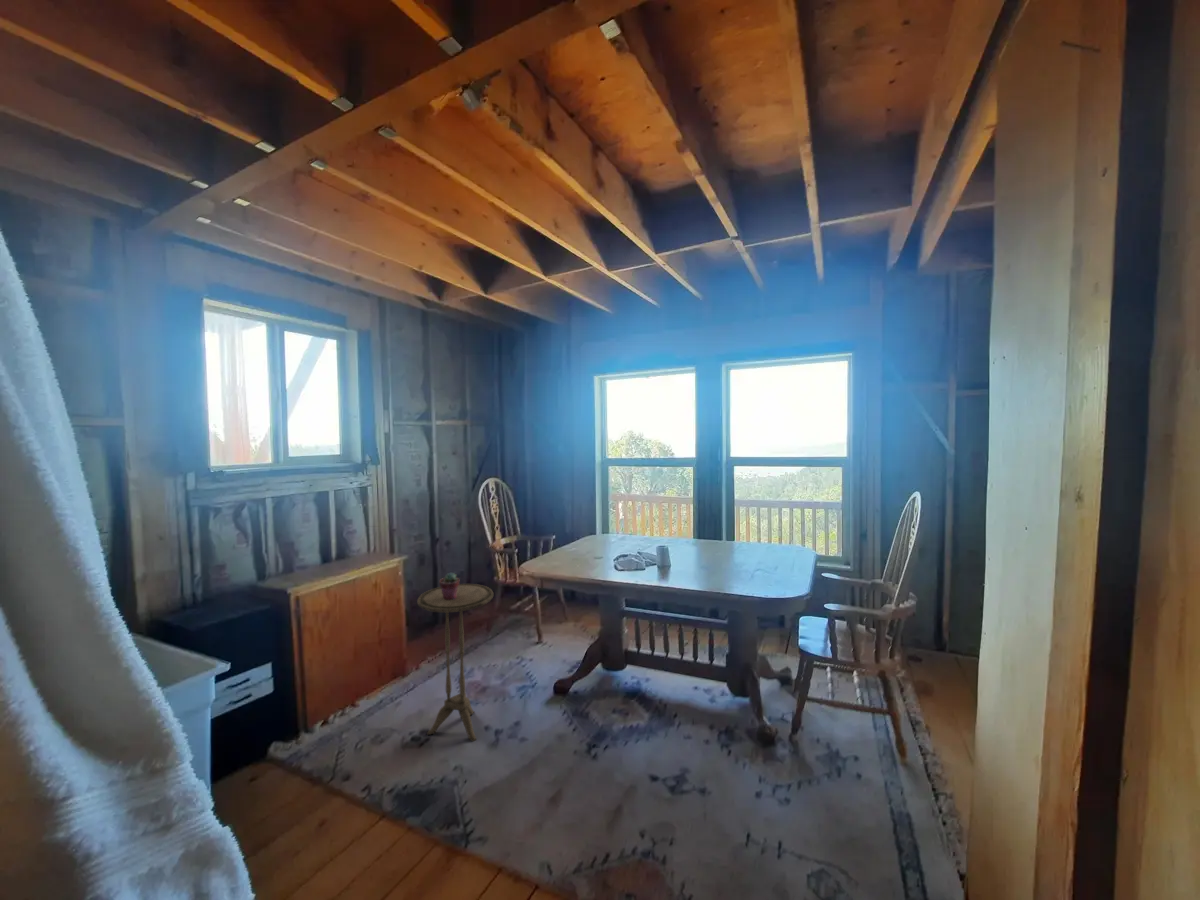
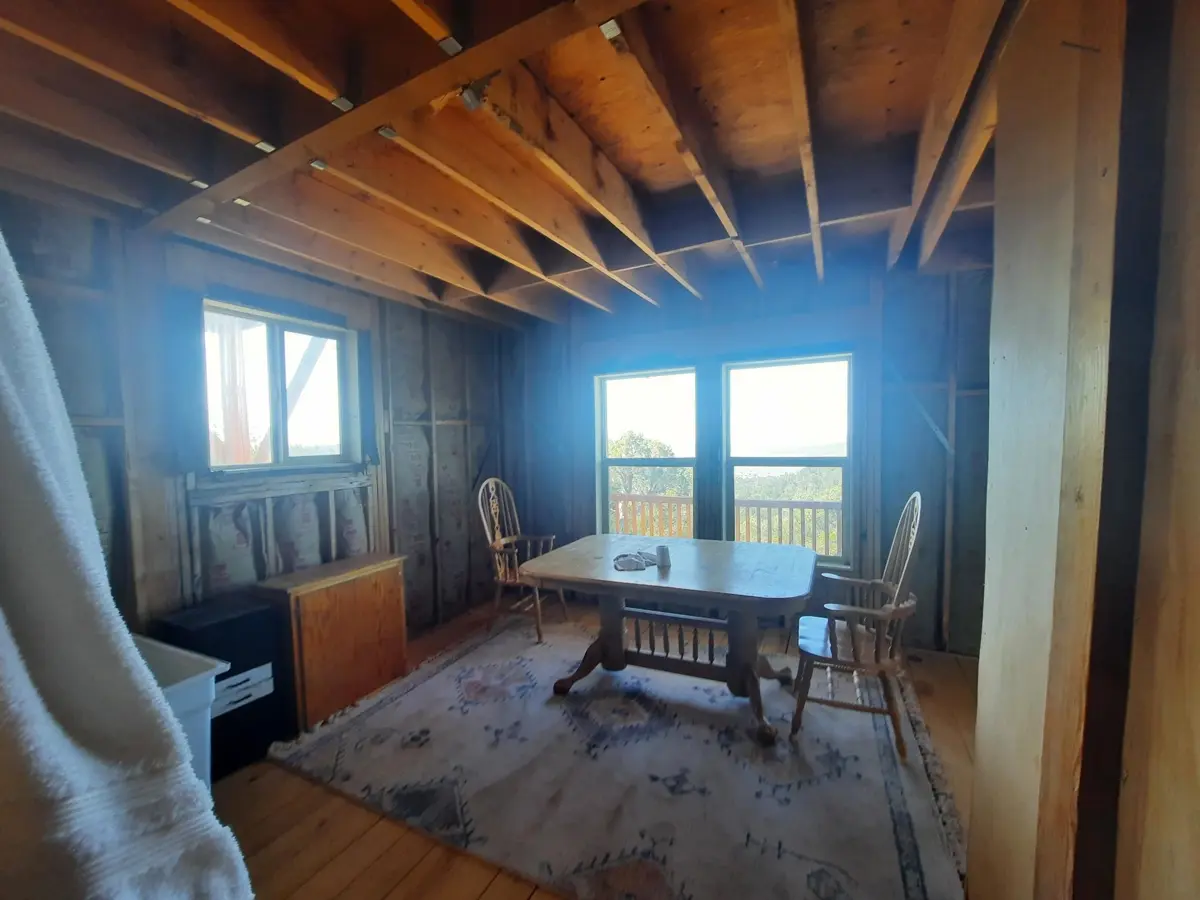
- potted succulent [438,572,460,600]
- side table [416,583,494,743]
